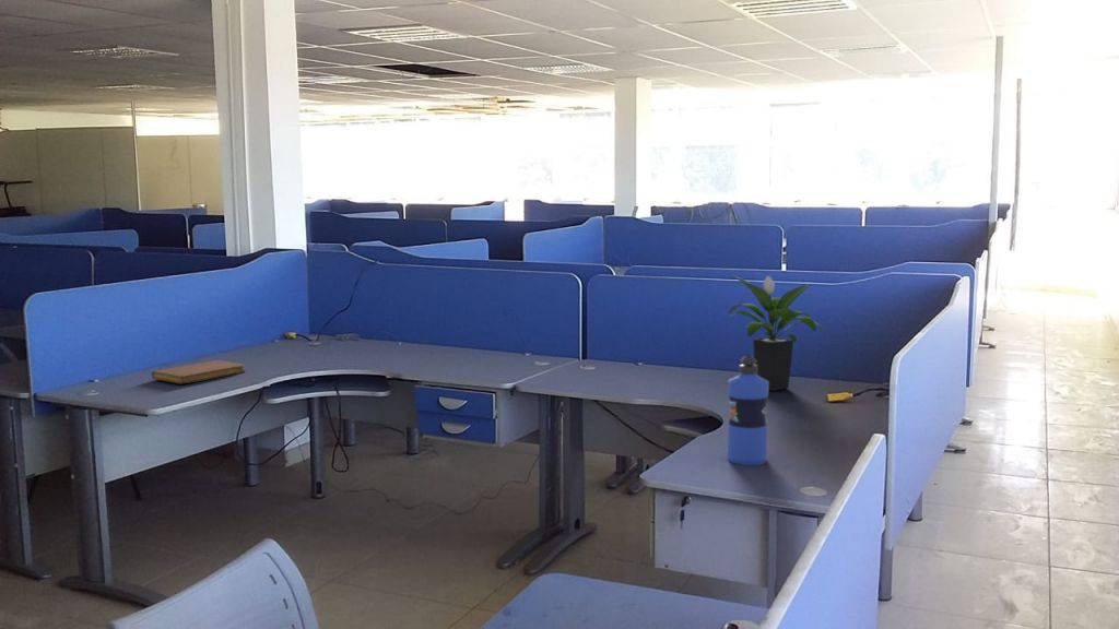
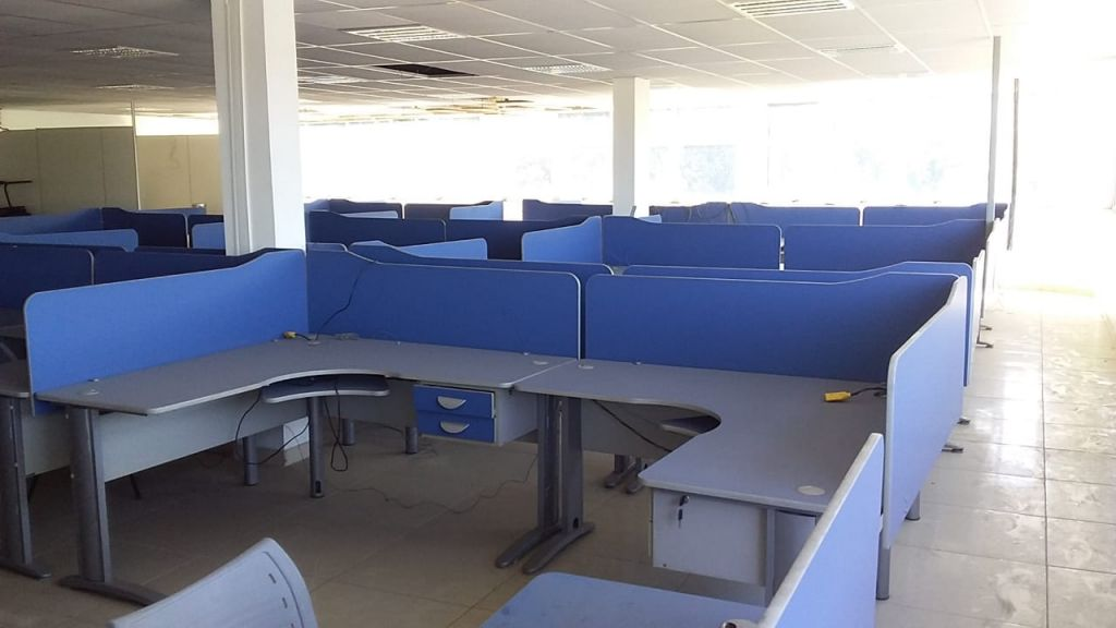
- notebook [151,359,246,385]
- potted plant [722,274,827,392]
- water bottle [727,355,769,466]
